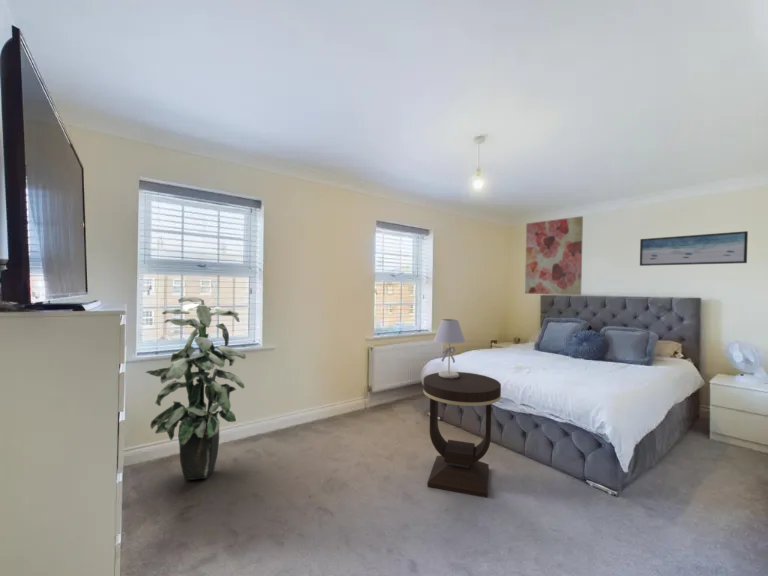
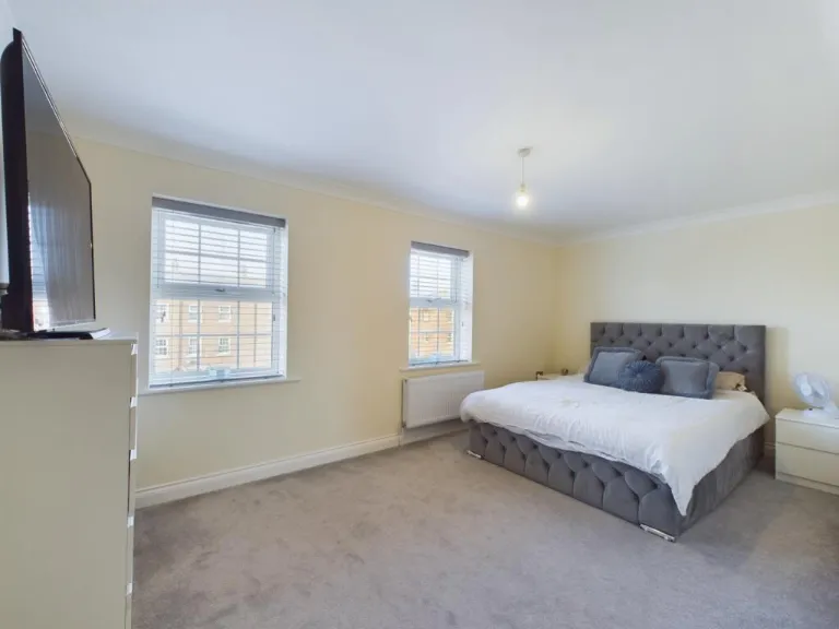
- indoor plant [144,296,247,481]
- side table [422,371,502,499]
- wall art [524,215,584,296]
- table lamp [433,318,466,379]
- wall art [639,230,749,267]
